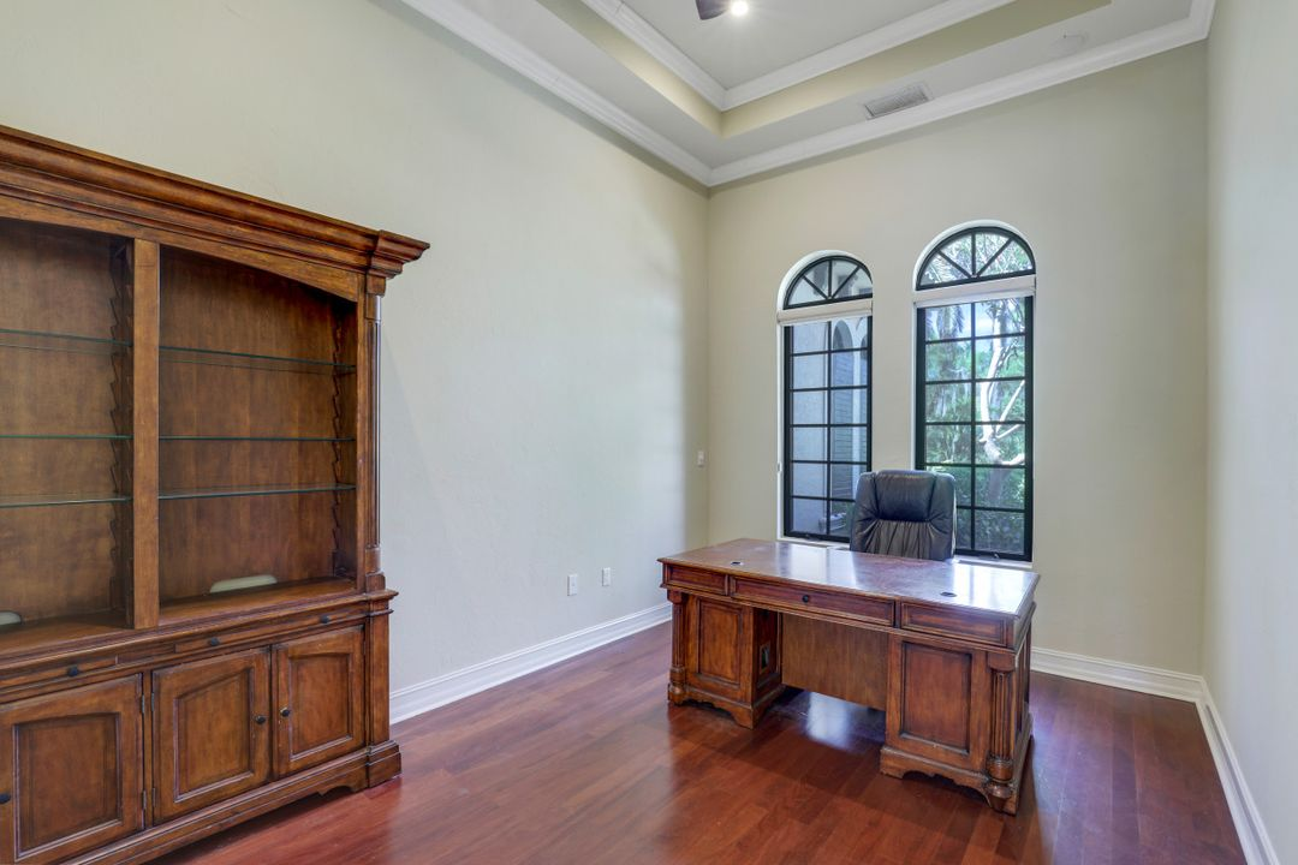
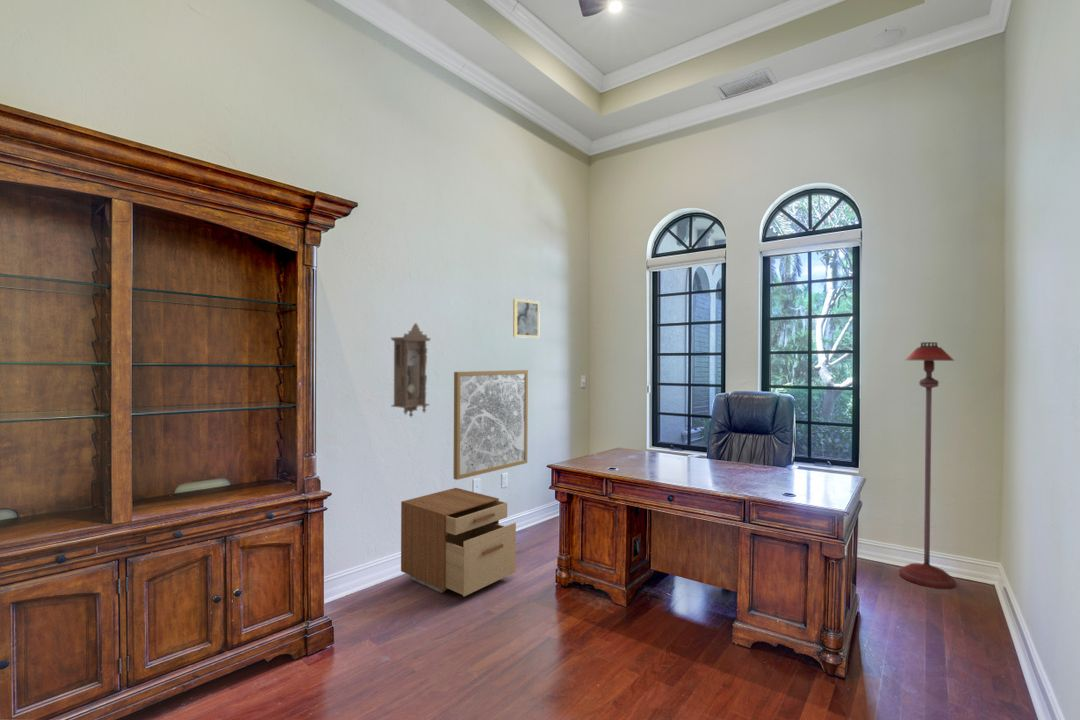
+ pendulum clock [390,322,432,418]
+ wall art [453,369,529,481]
+ wall art [512,298,541,339]
+ filing cabinet [400,487,517,598]
+ floor lamp [898,341,957,590]
